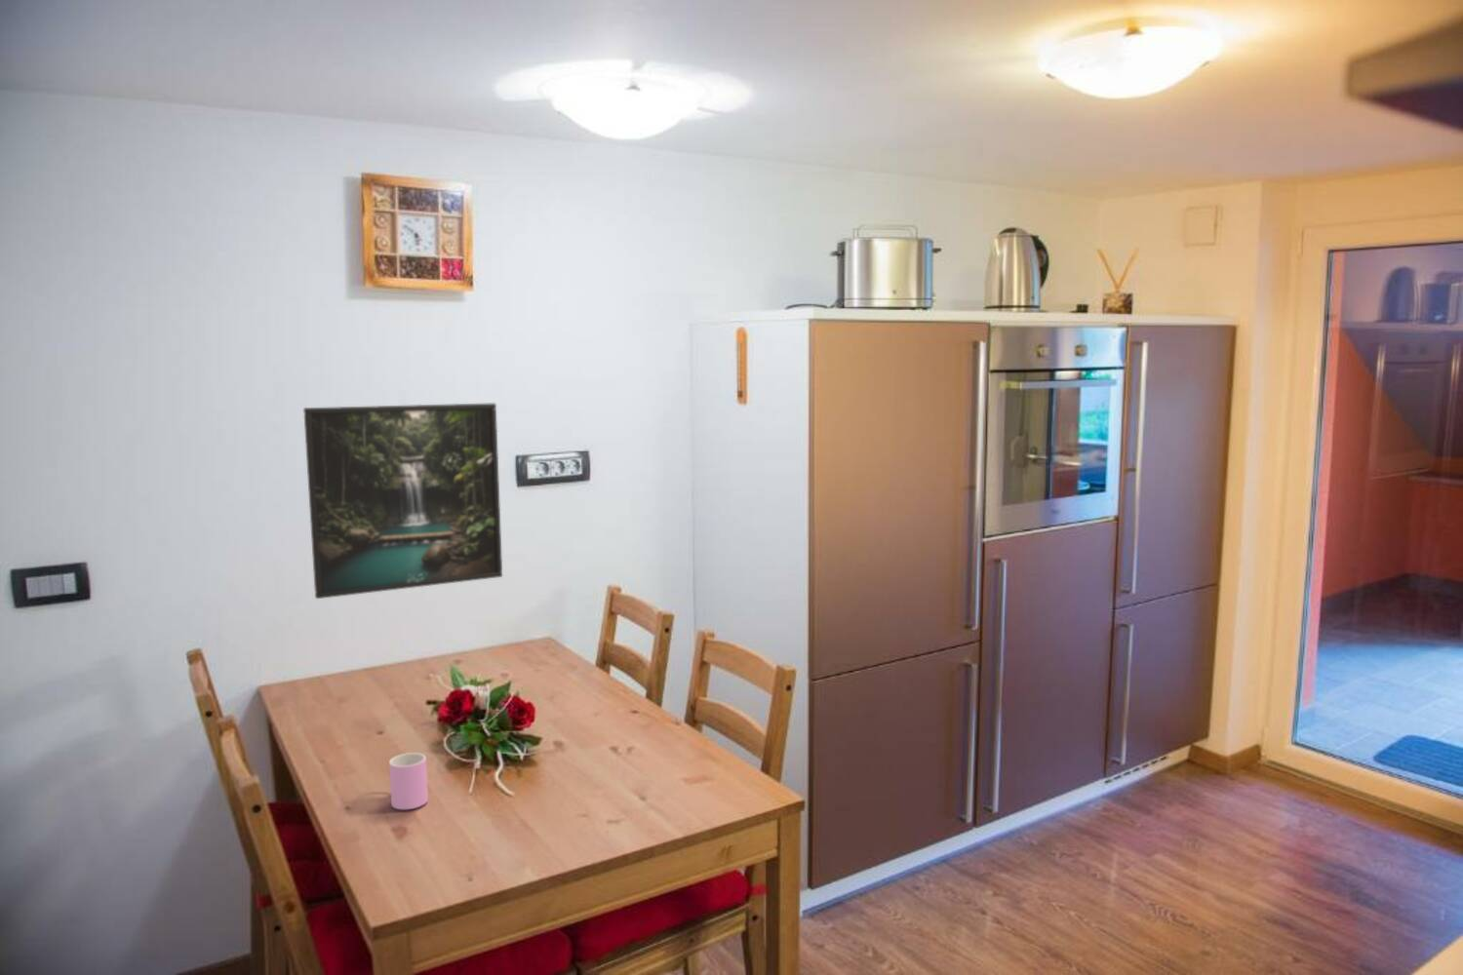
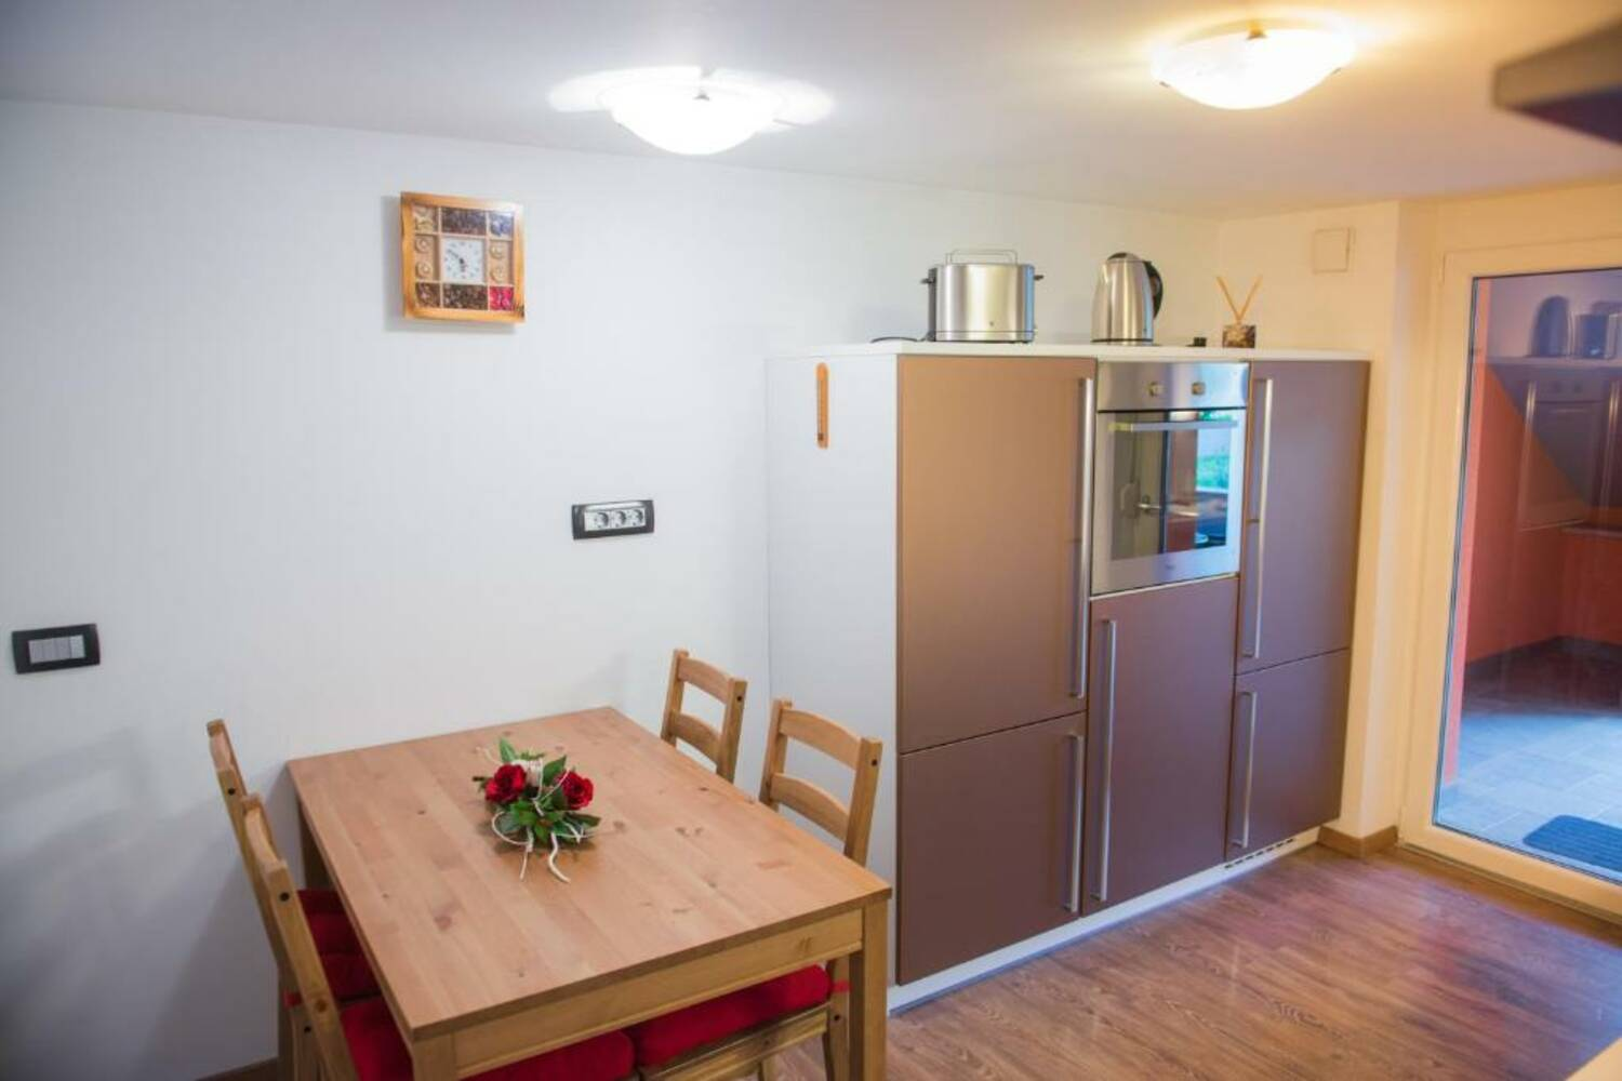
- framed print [303,402,503,600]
- cup [389,752,429,811]
